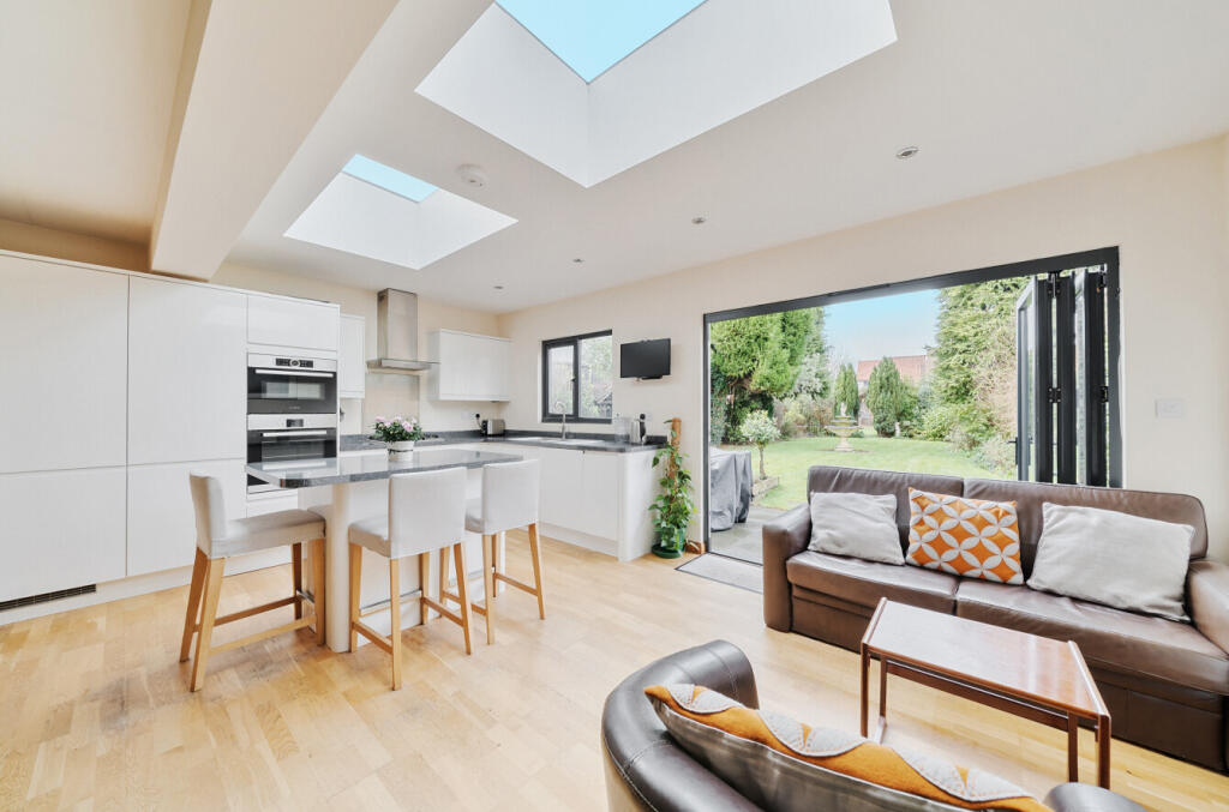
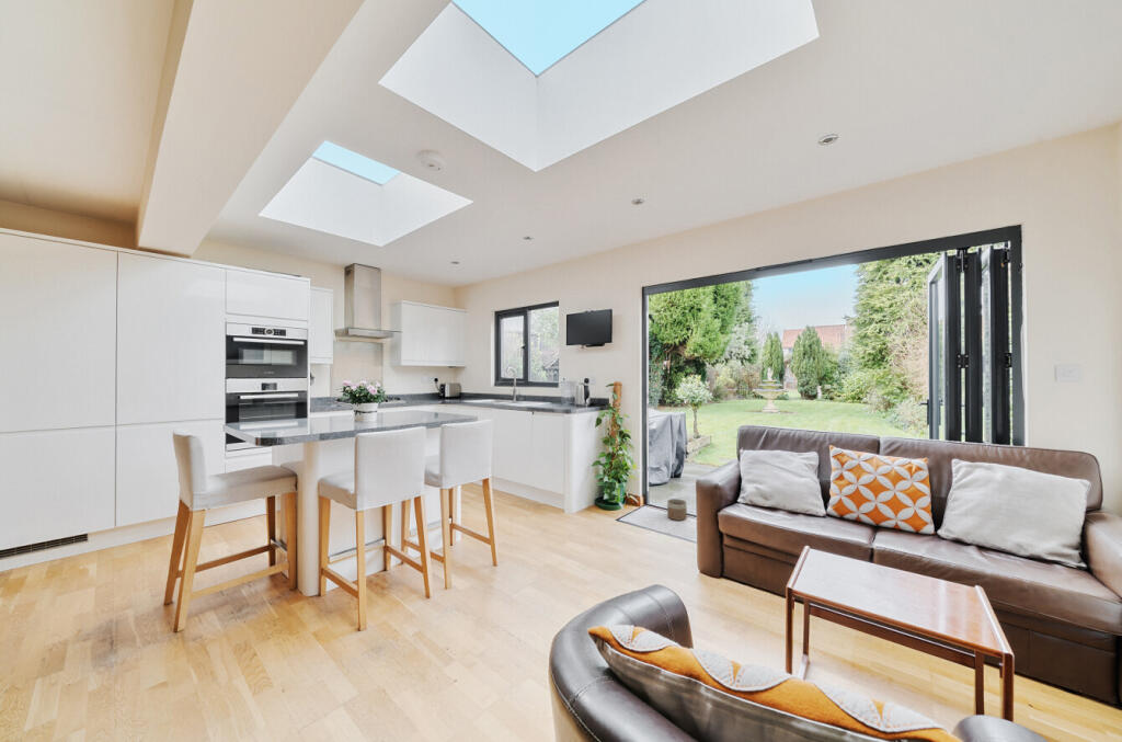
+ planter [666,498,688,522]
